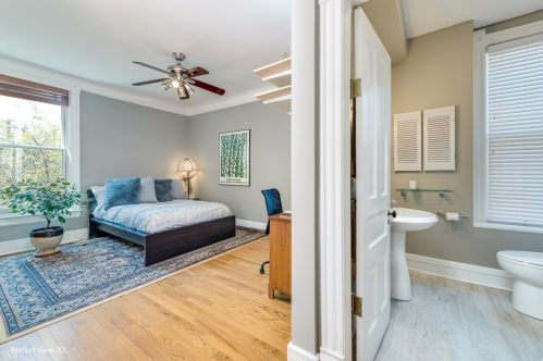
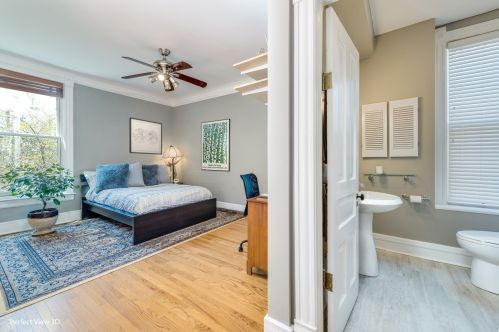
+ wall art [128,116,163,156]
